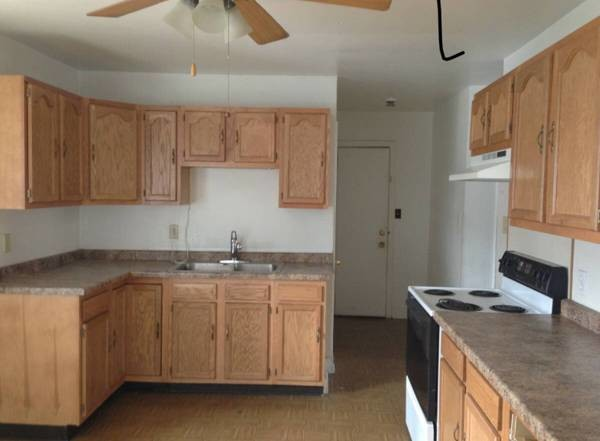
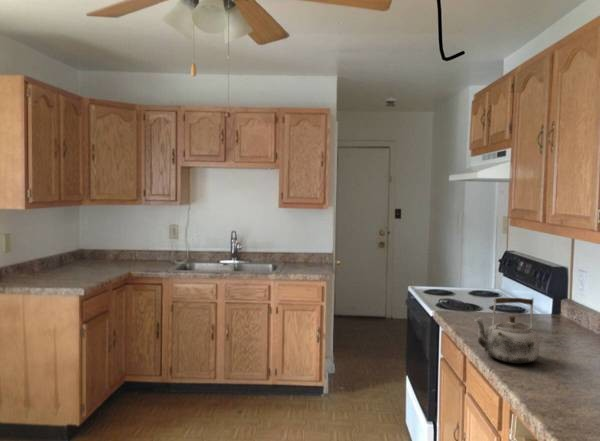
+ kettle [473,296,541,365]
